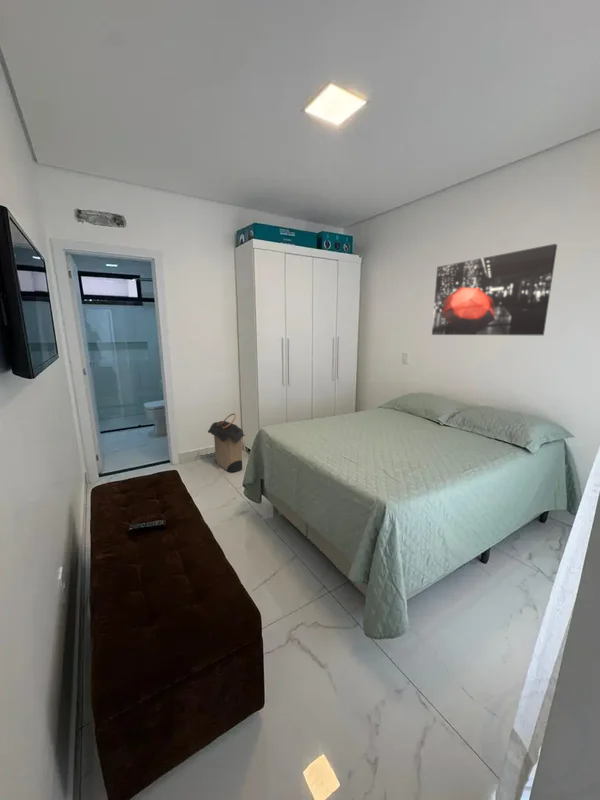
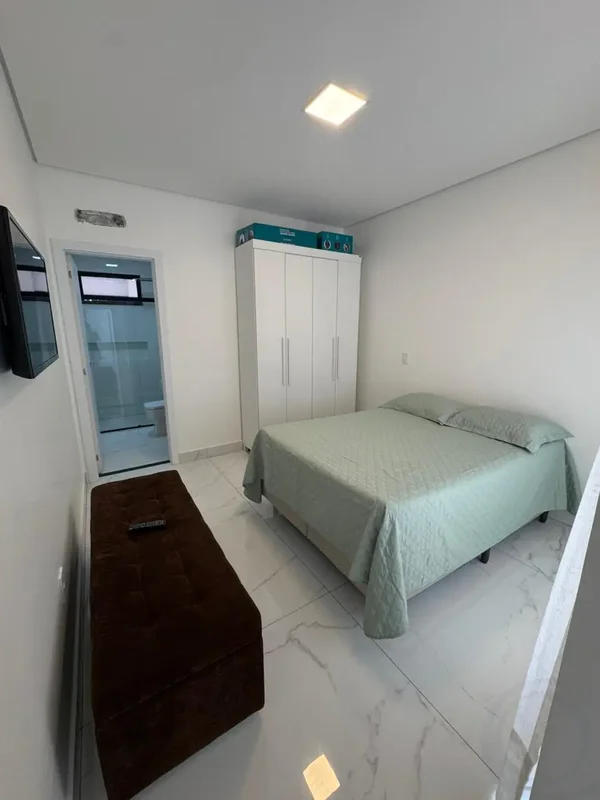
- laundry hamper [207,412,247,473]
- wall art [431,243,558,336]
